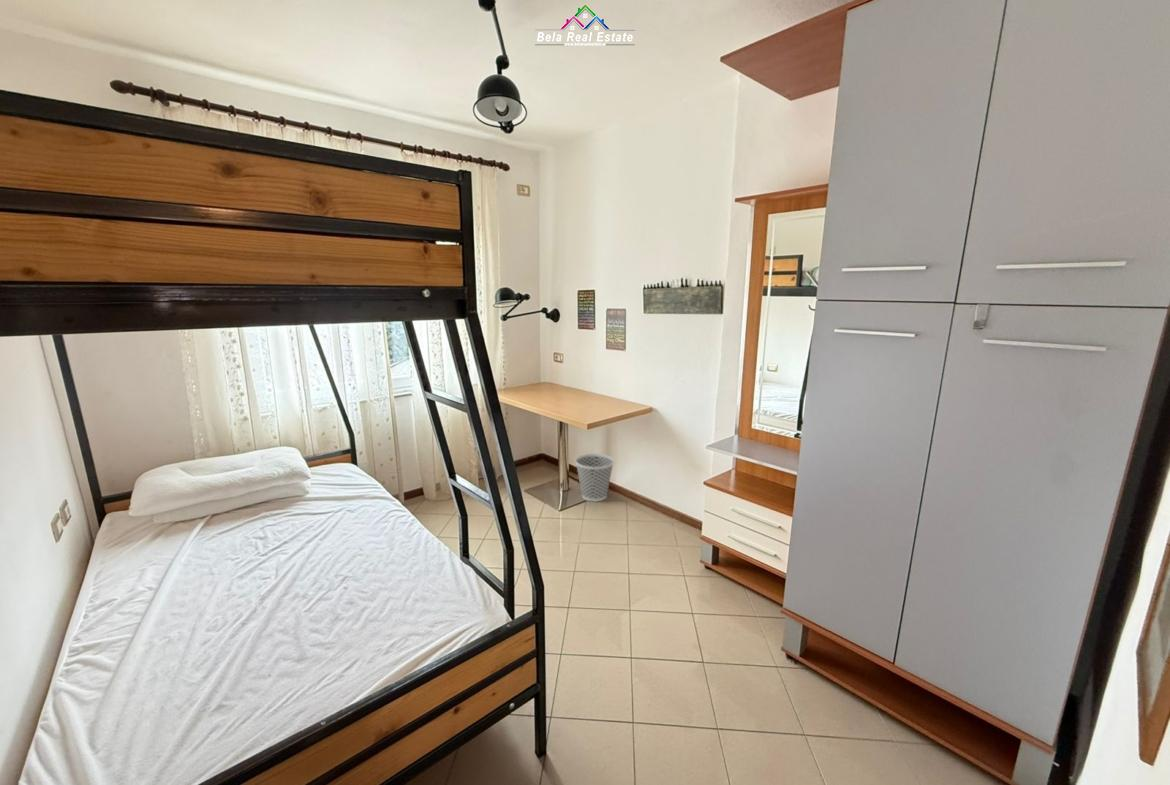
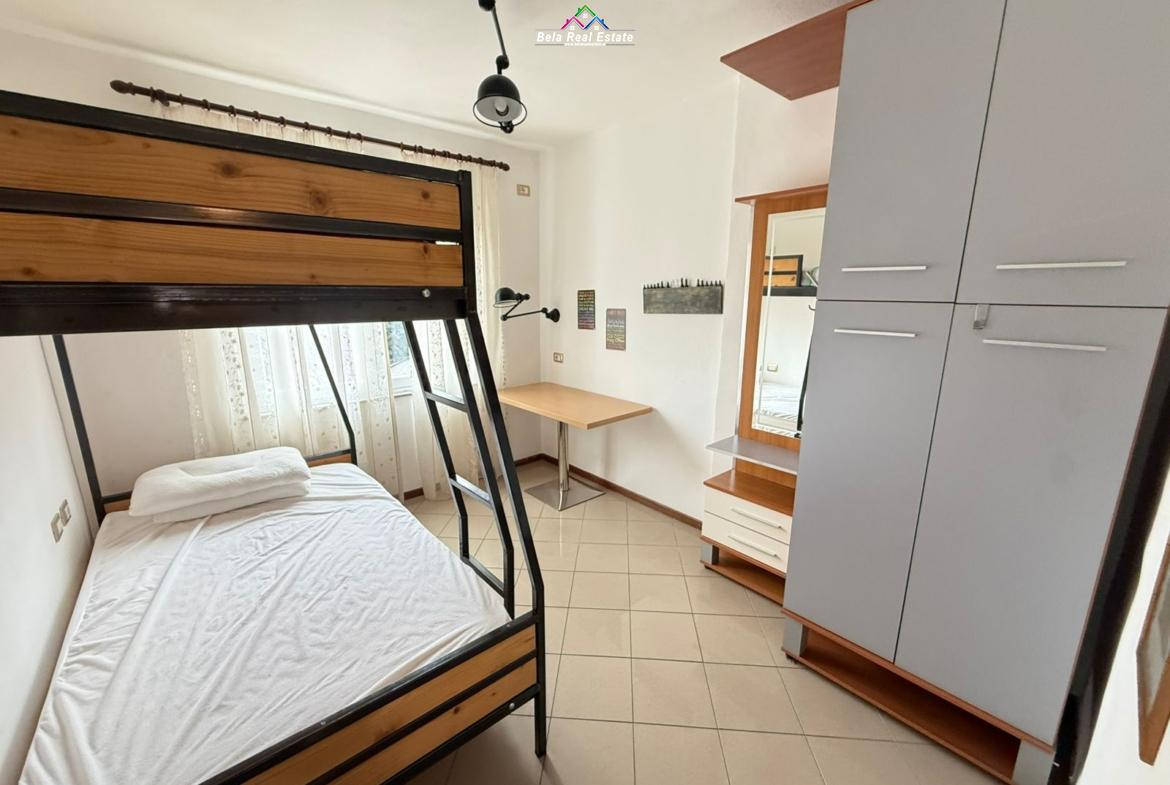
- wastebasket [574,453,615,503]
